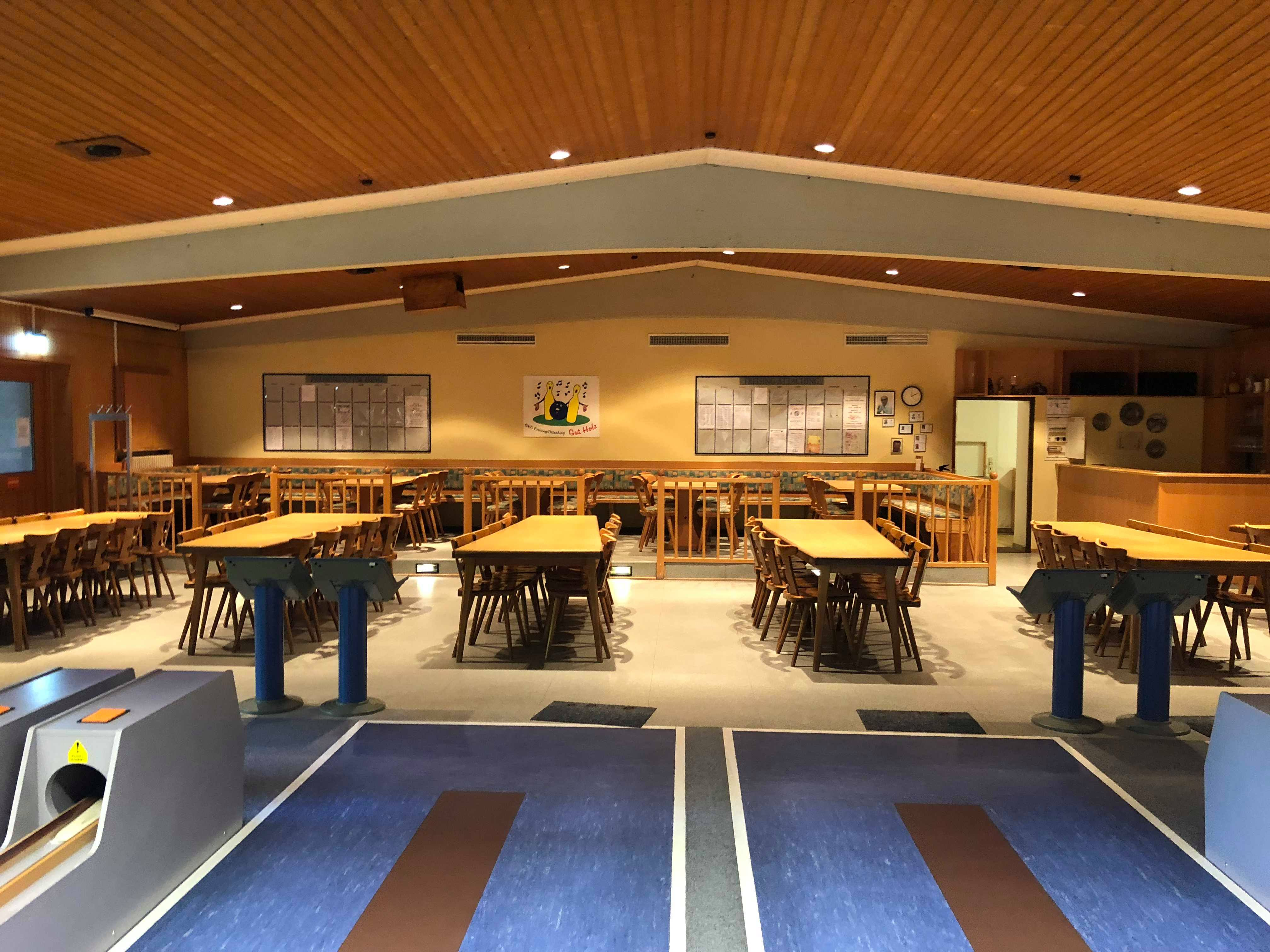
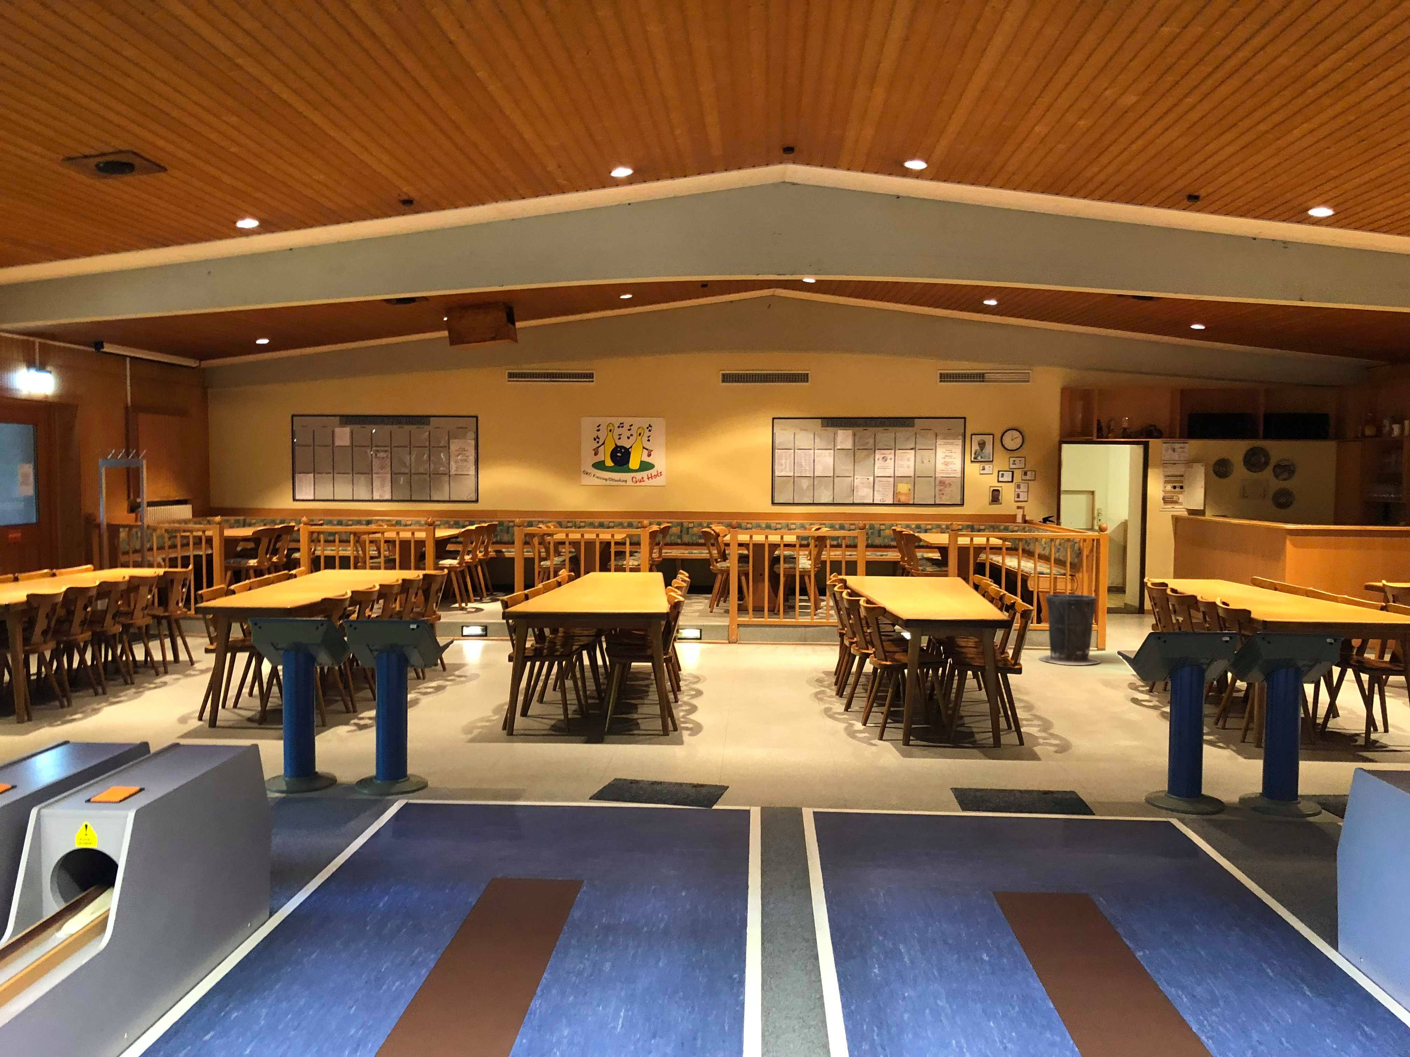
+ trash can [1038,594,1101,666]
